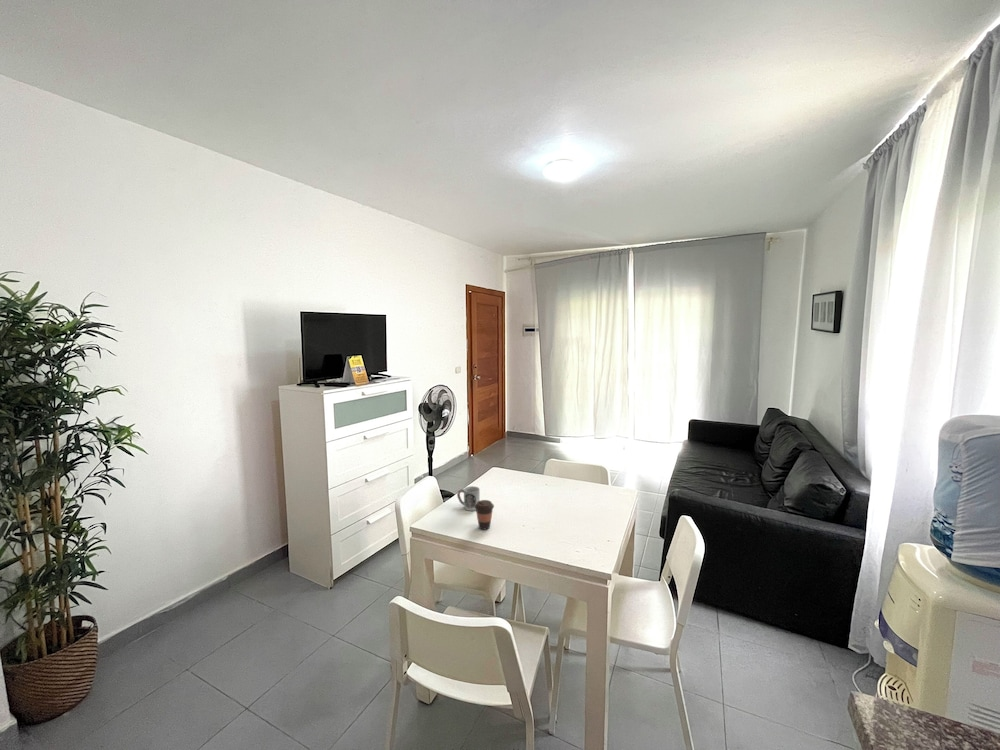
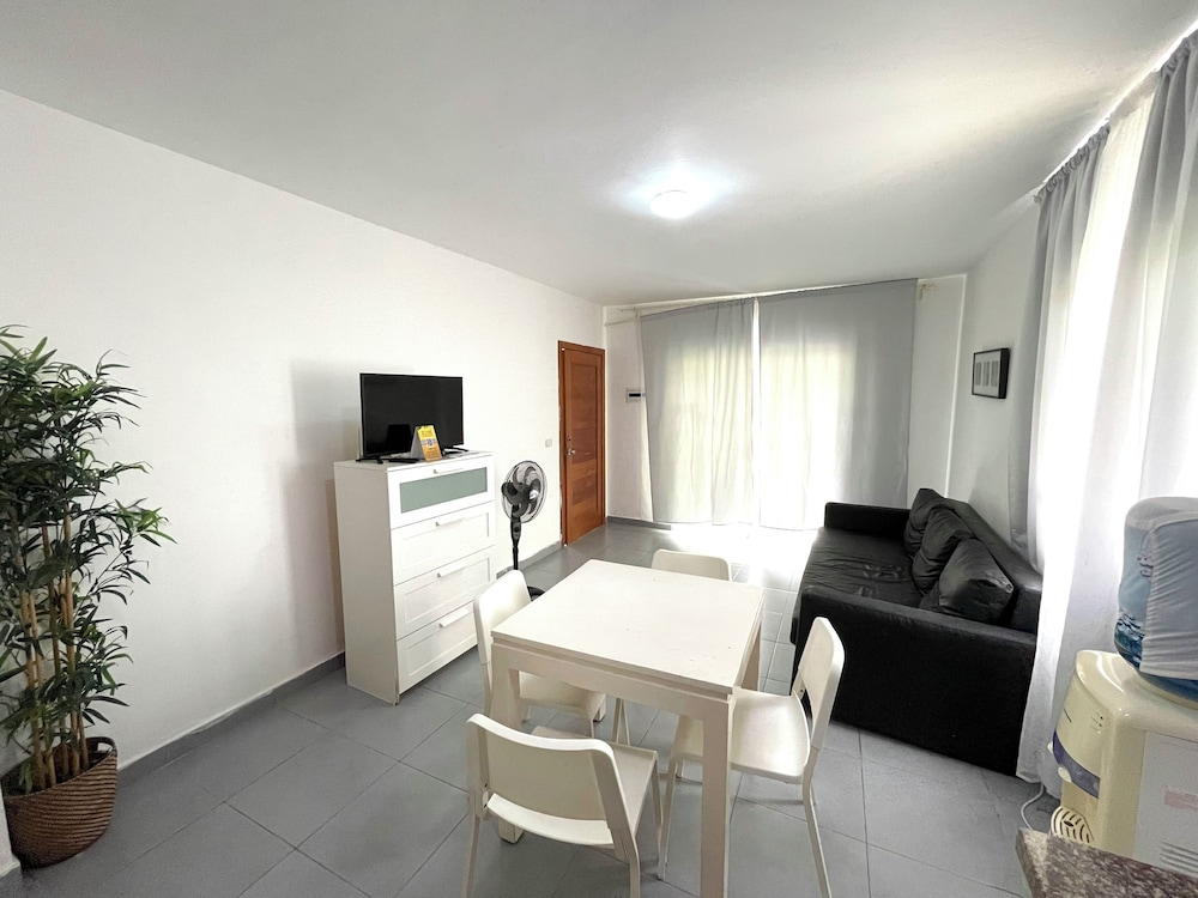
- cup [456,485,481,511]
- coffee cup [475,499,495,531]
